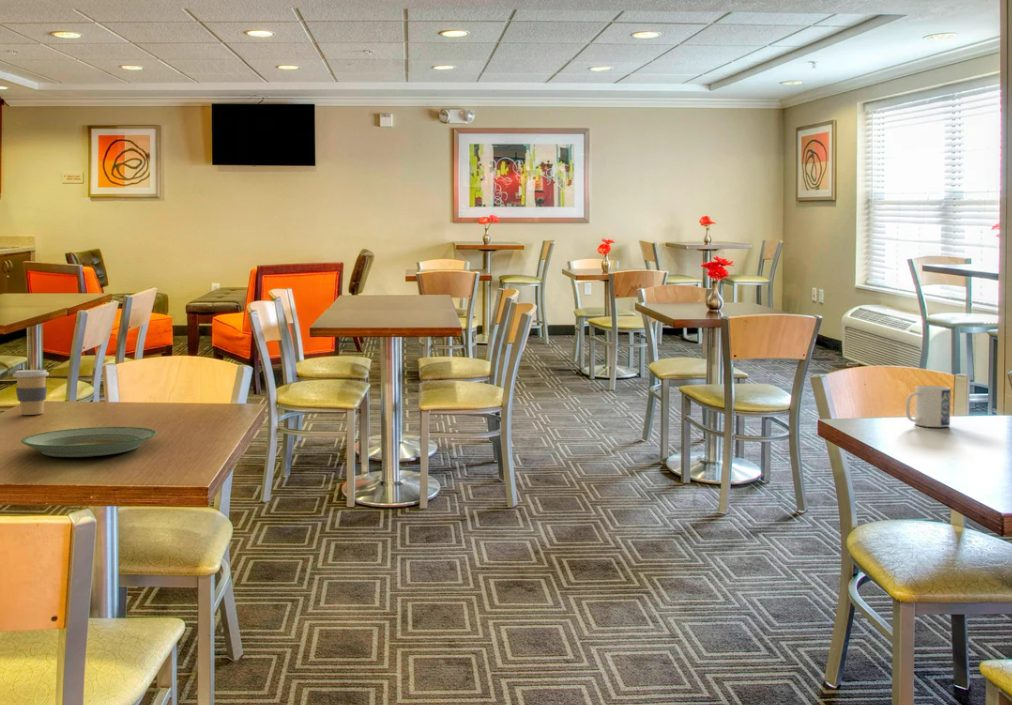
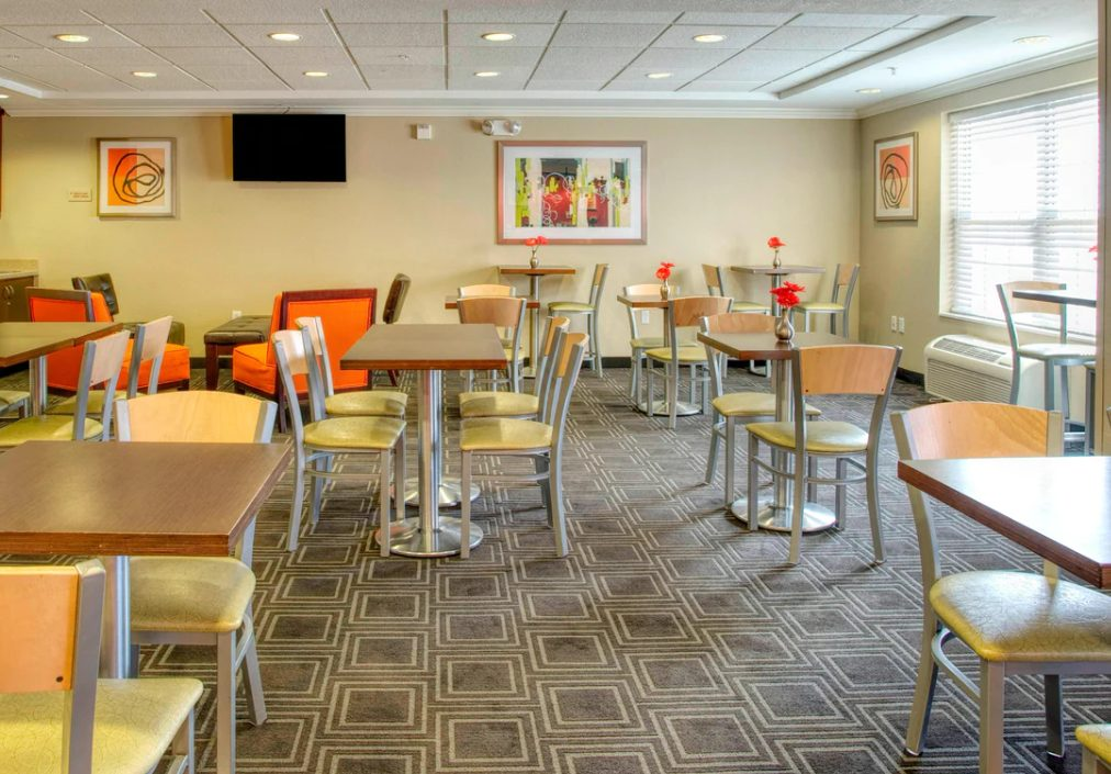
- plate [20,426,158,458]
- coffee cup [12,369,50,416]
- mug [905,385,952,428]
